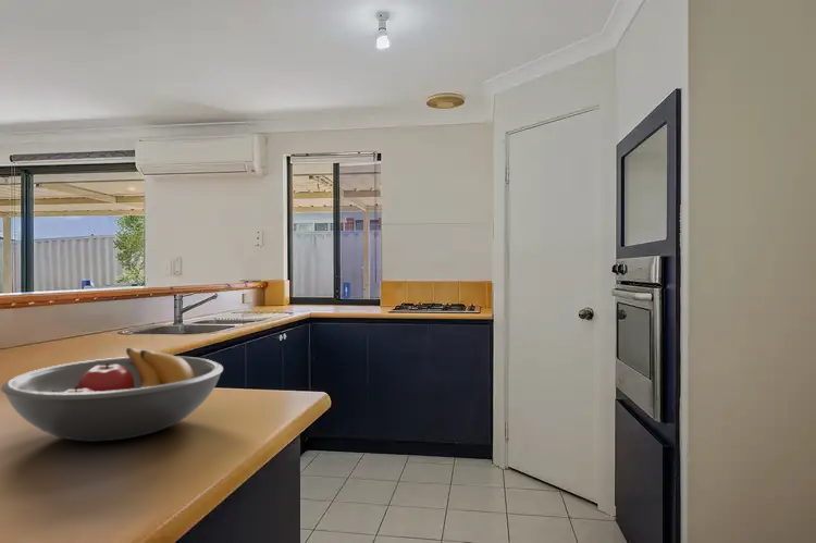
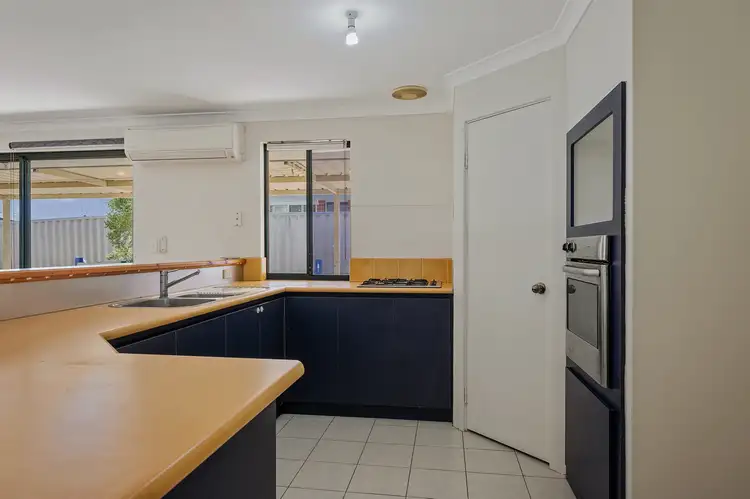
- fruit bowl [0,346,224,443]
